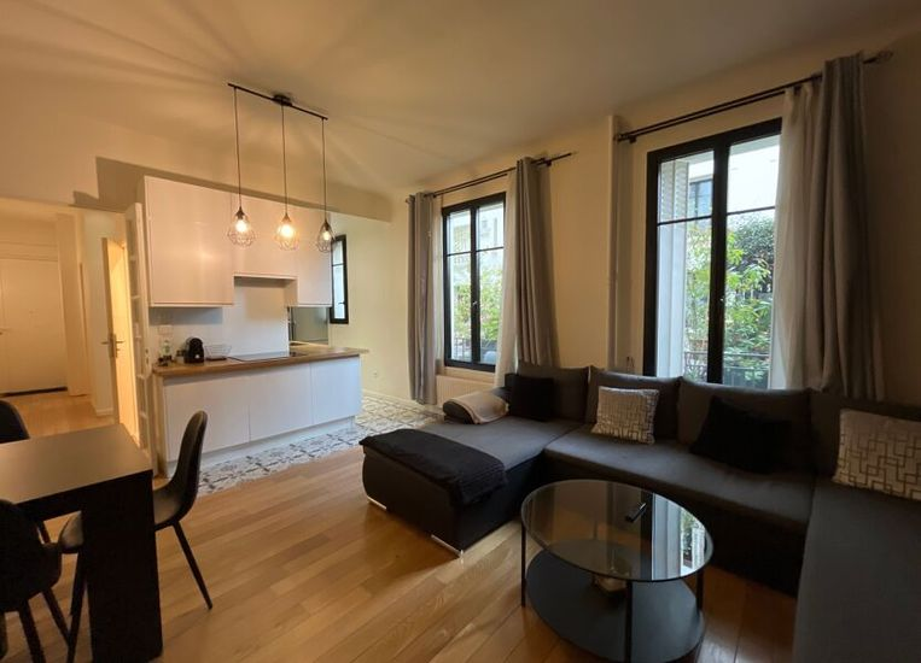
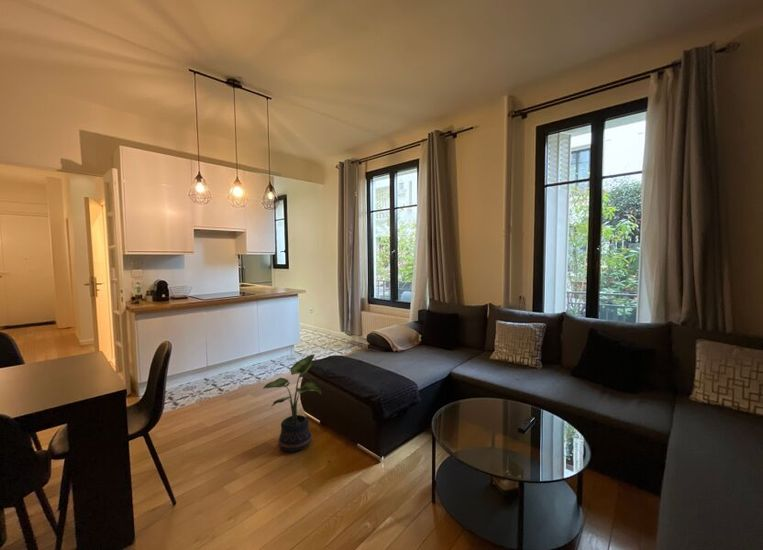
+ potted plant [262,353,323,453]
